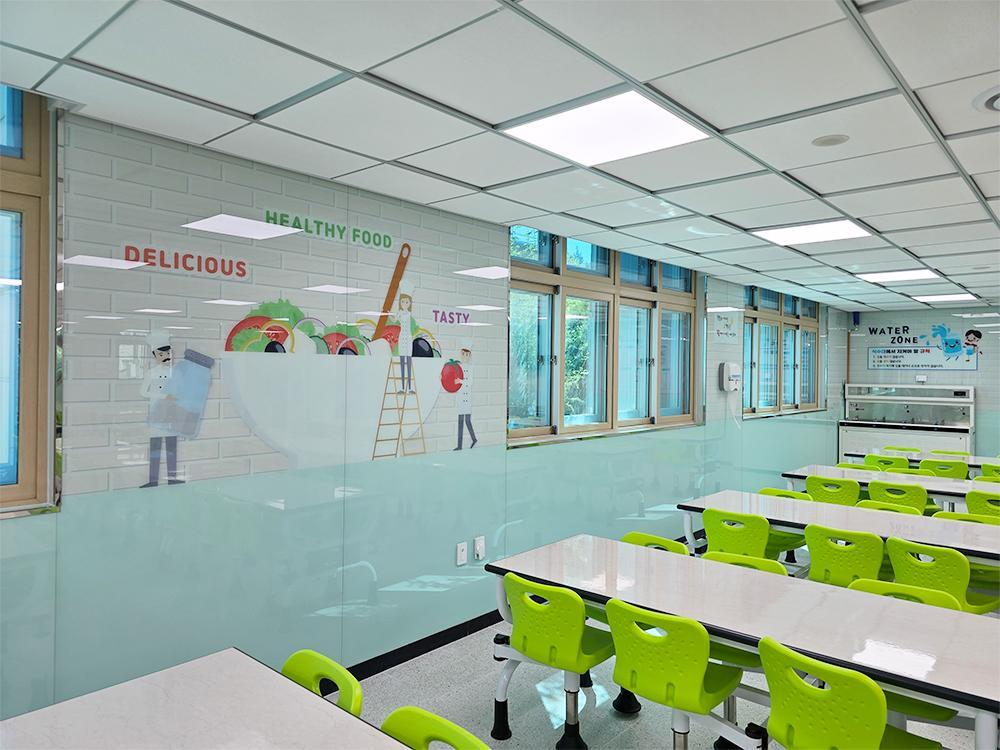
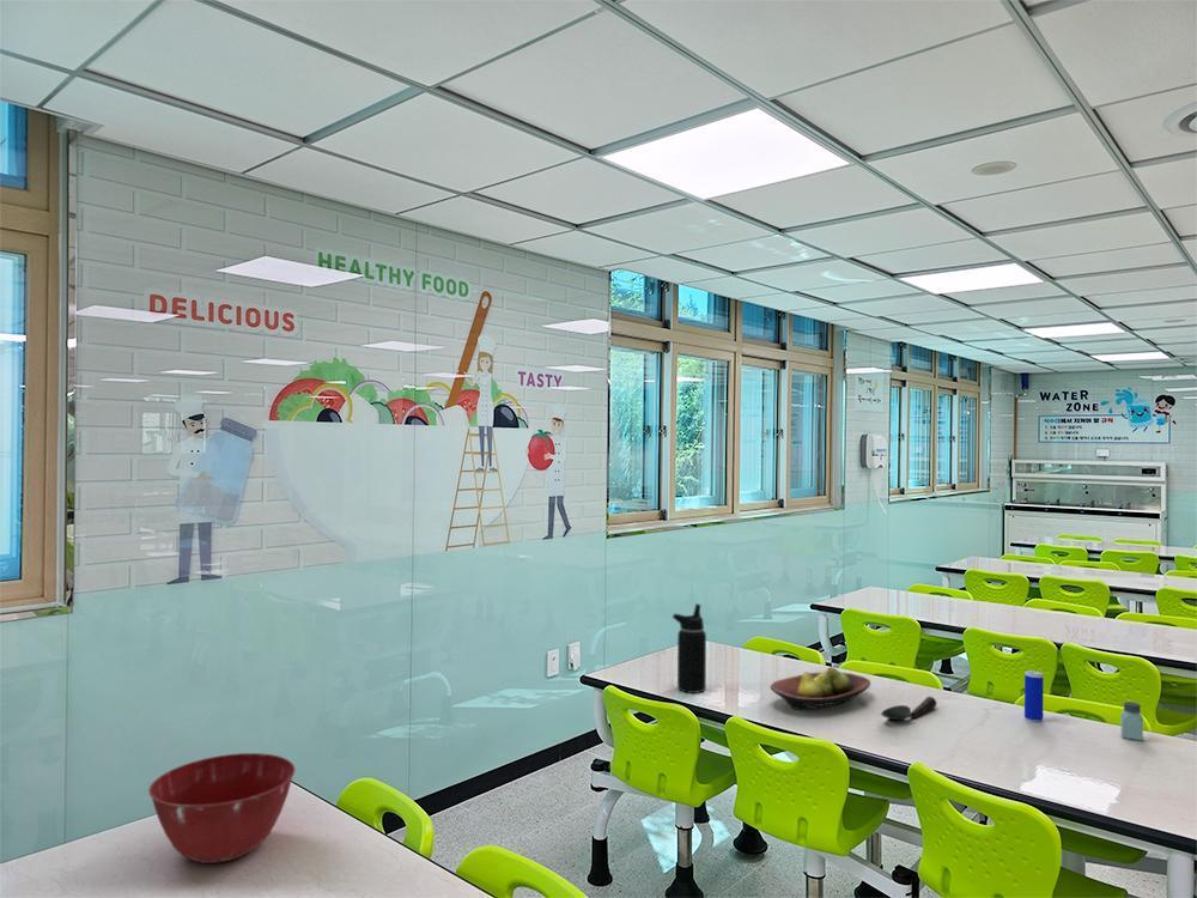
+ water bottle [672,602,707,694]
+ mixing bowl [147,752,297,864]
+ saltshaker [1119,700,1144,741]
+ spoon [880,696,938,721]
+ fruit bowl [768,666,871,711]
+ beverage can [1023,669,1045,723]
